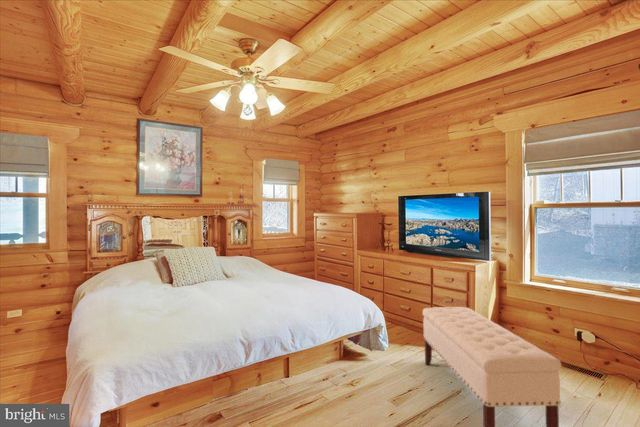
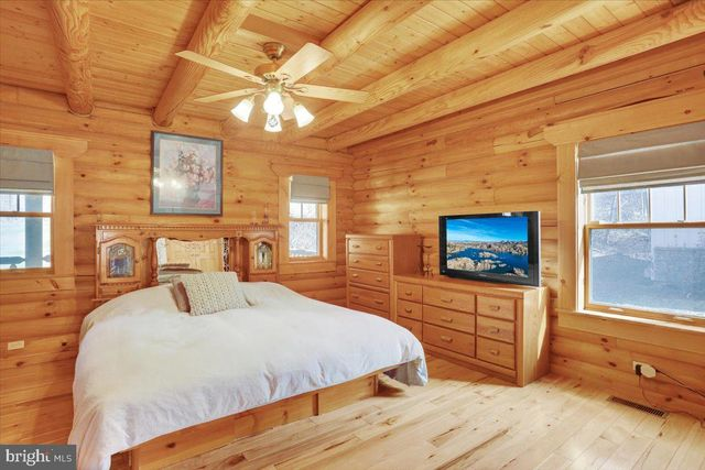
- bench [421,306,562,427]
